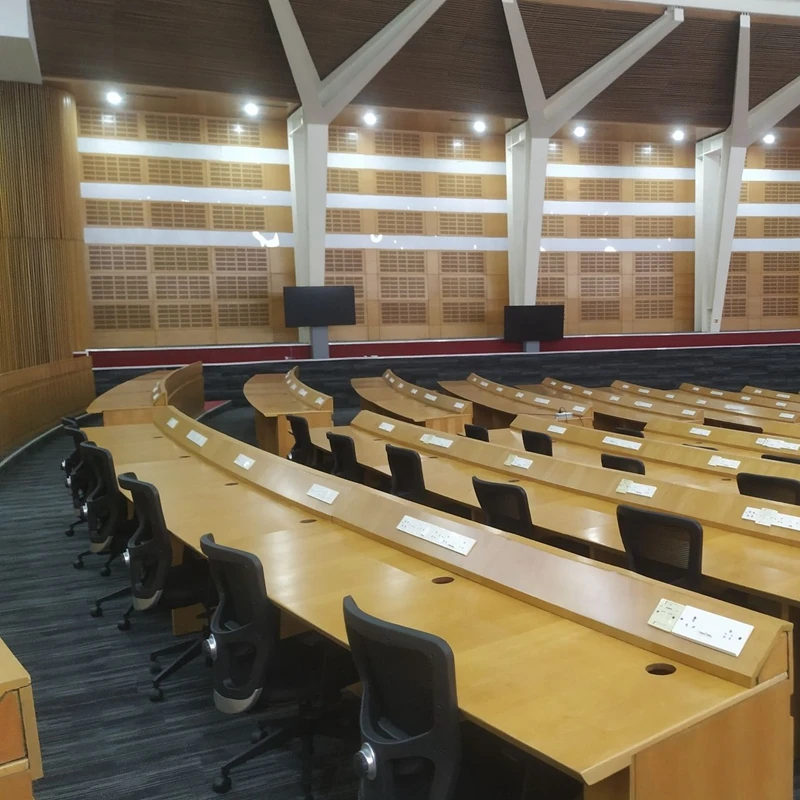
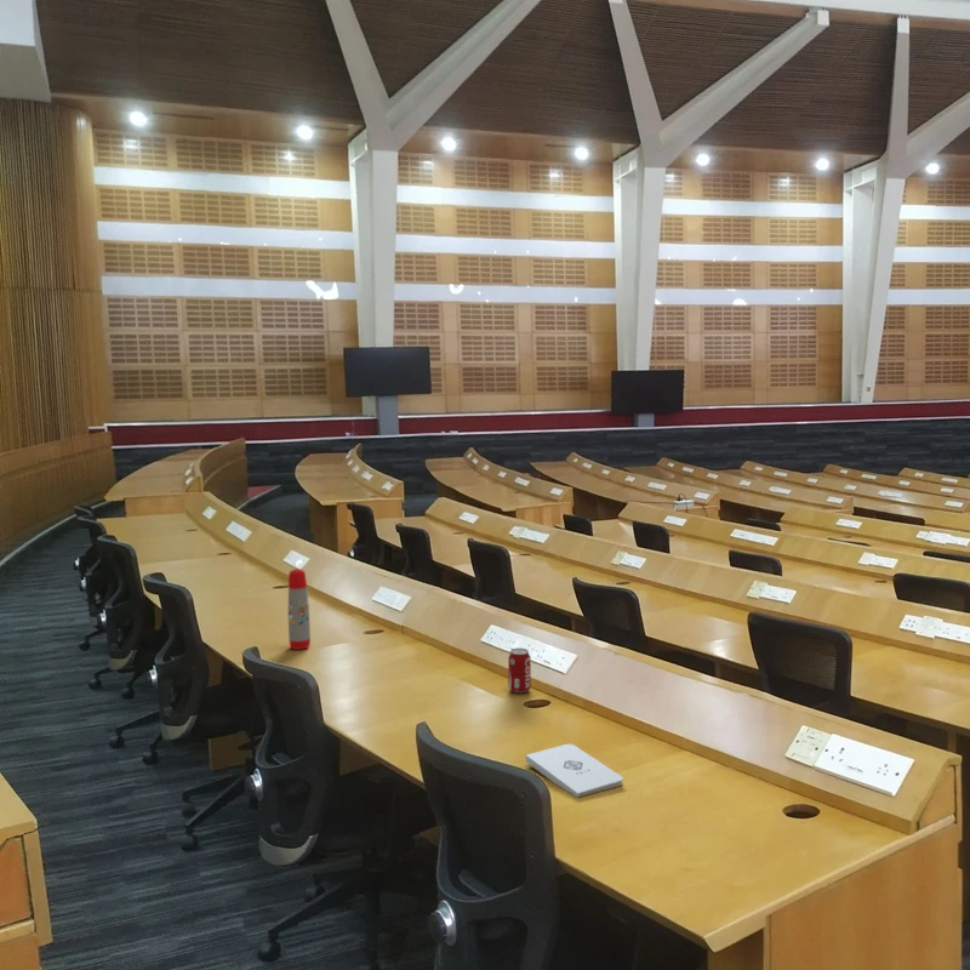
+ notepad [525,743,624,799]
+ water bottle [287,567,312,651]
+ beverage can [507,647,532,695]
